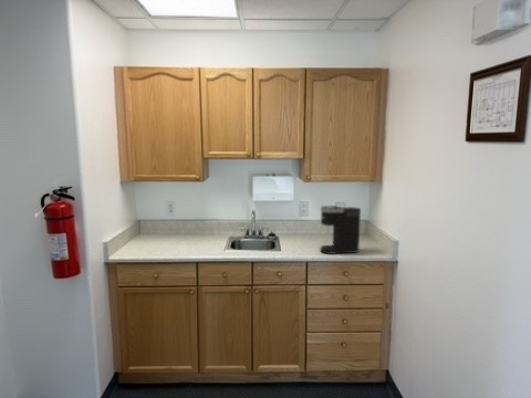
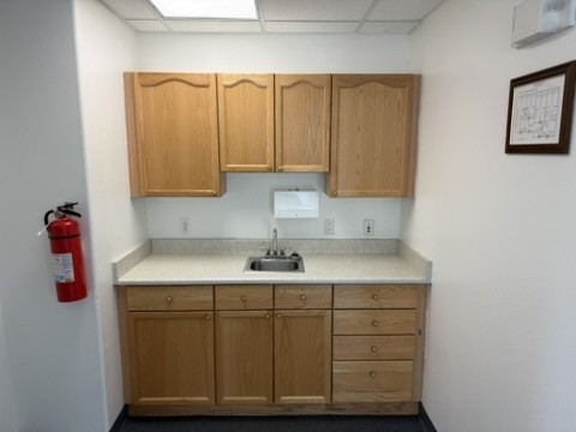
- coffee maker [319,205,362,255]
